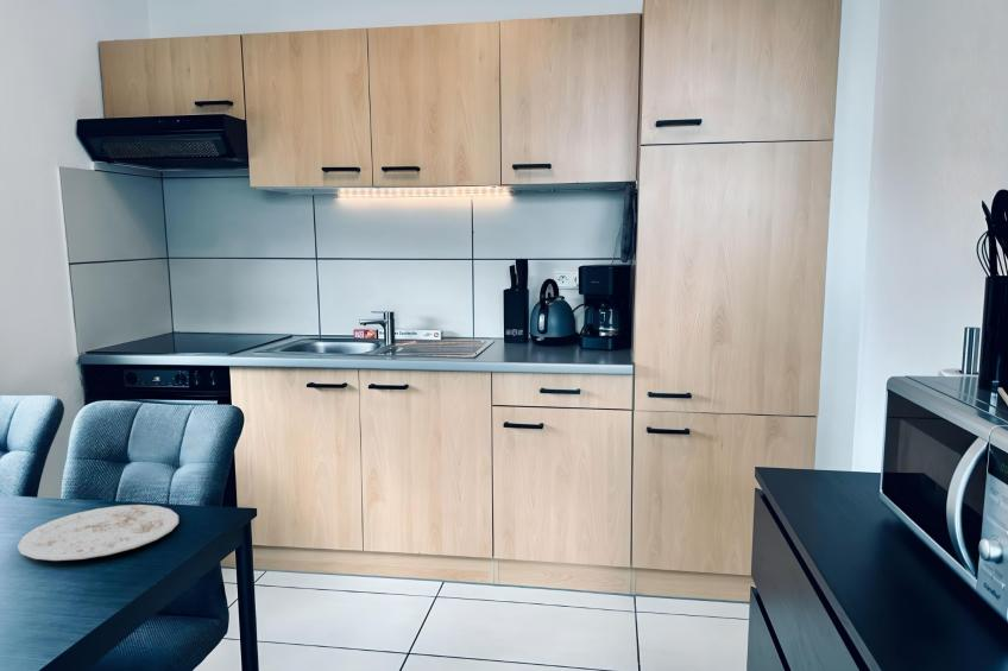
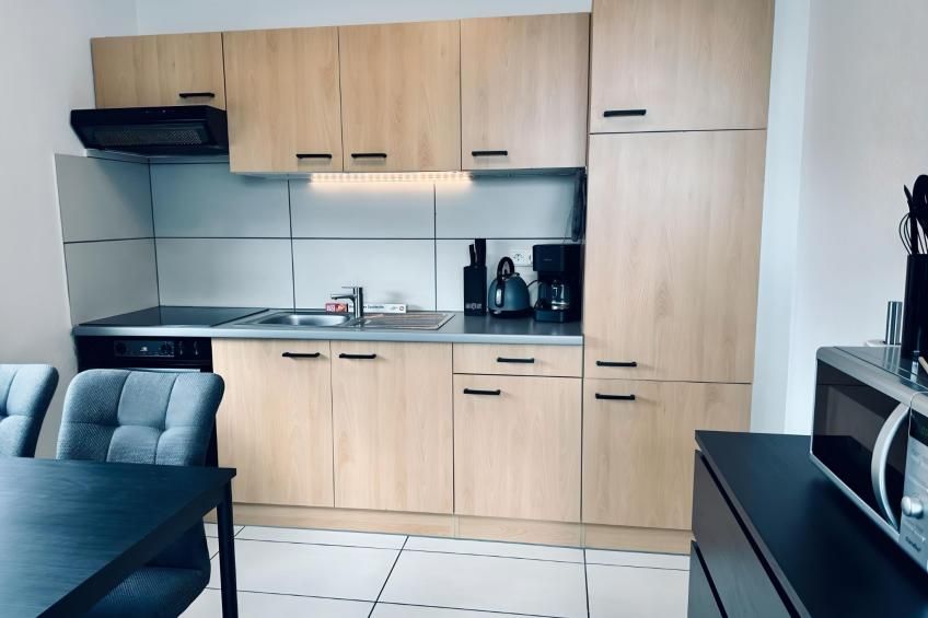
- plate [15,504,179,562]
